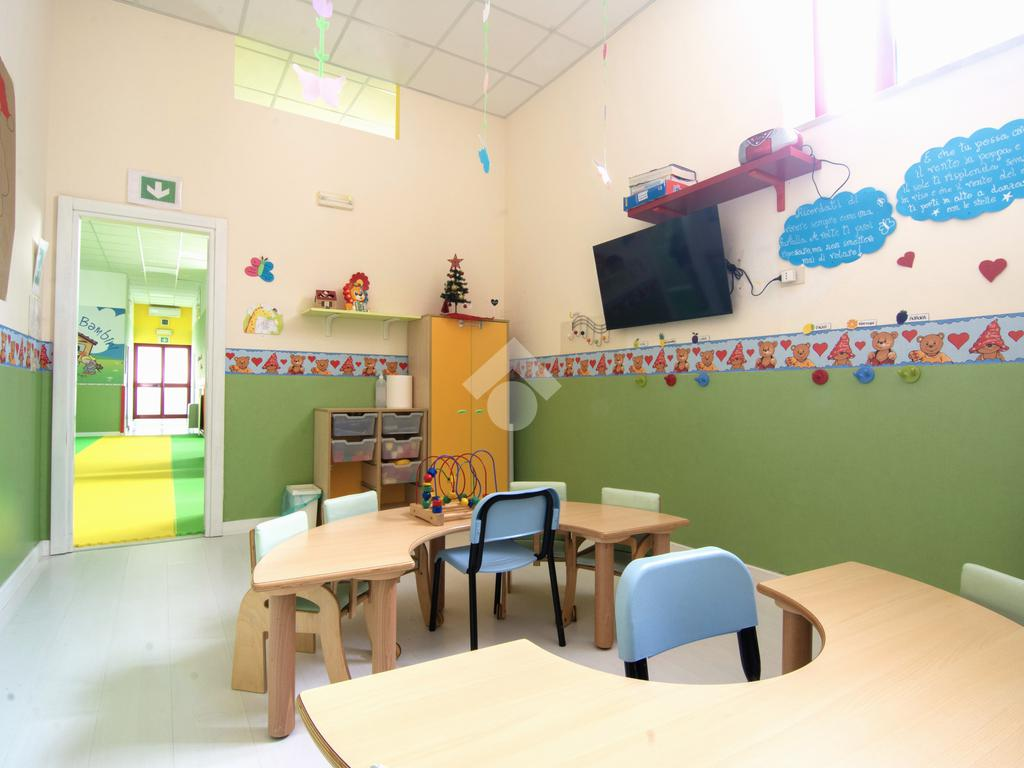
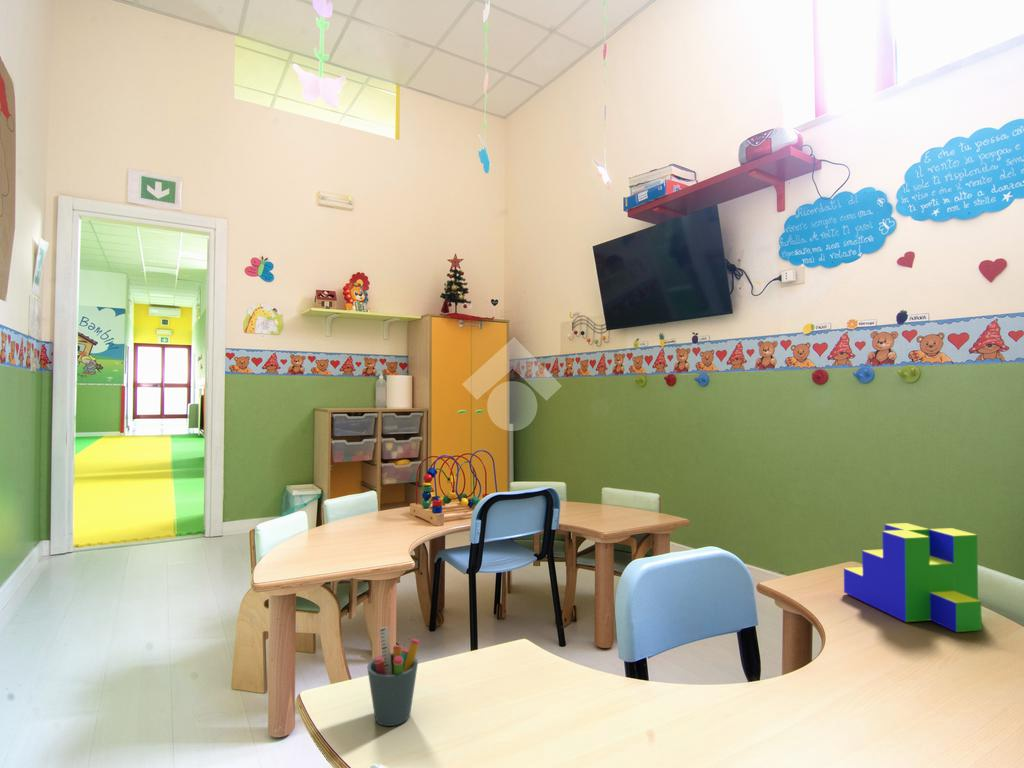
+ pen holder [366,625,421,727]
+ toy blocks [843,522,983,633]
